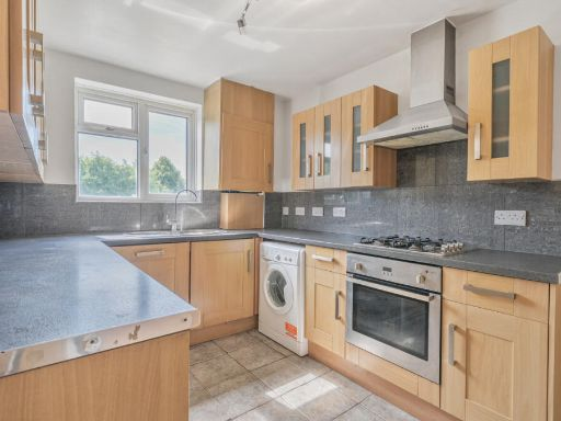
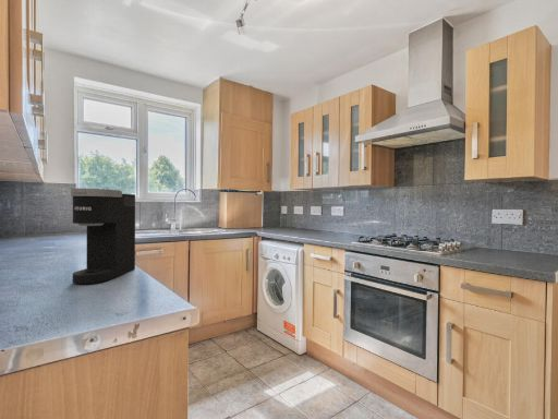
+ coffee maker [70,188,136,286]
